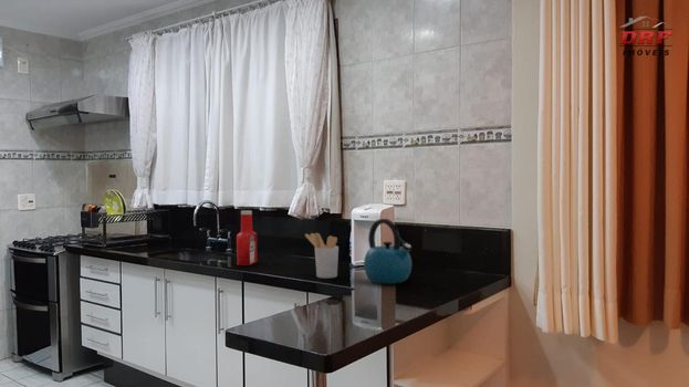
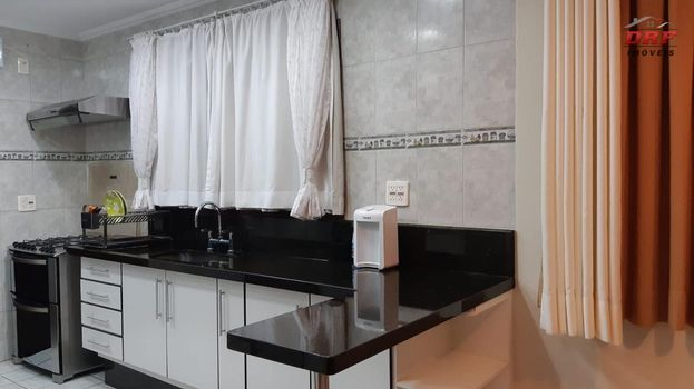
- utensil holder [304,232,340,280]
- kettle [363,218,413,285]
- soap bottle [236,210,258,266]
